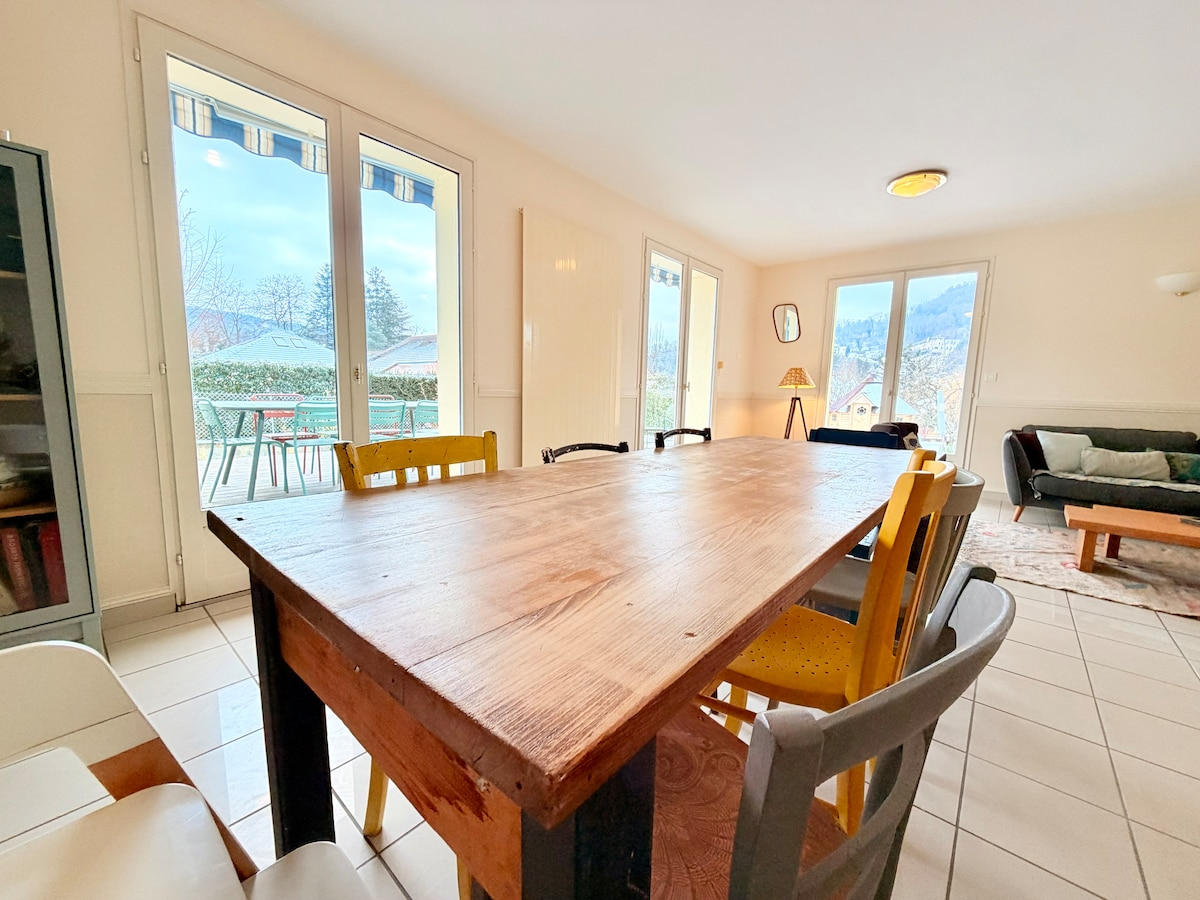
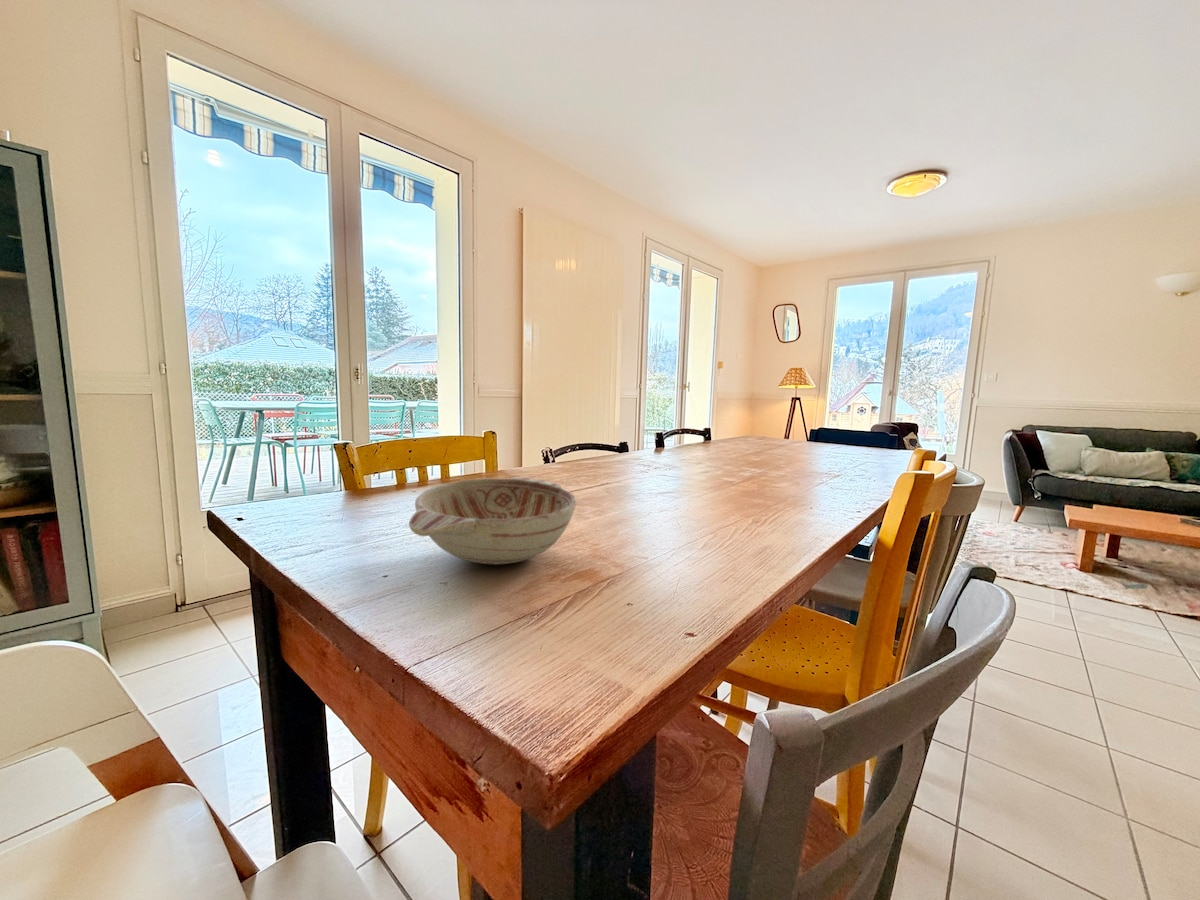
+ decorative bowl [408,477,577,565]
